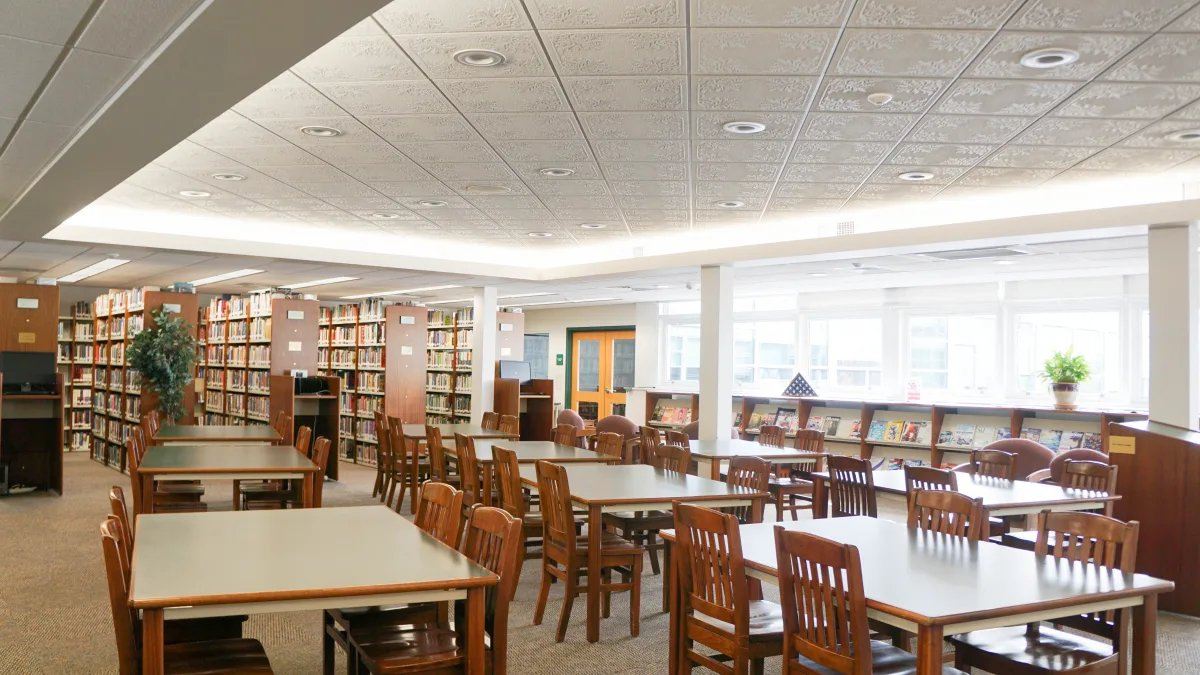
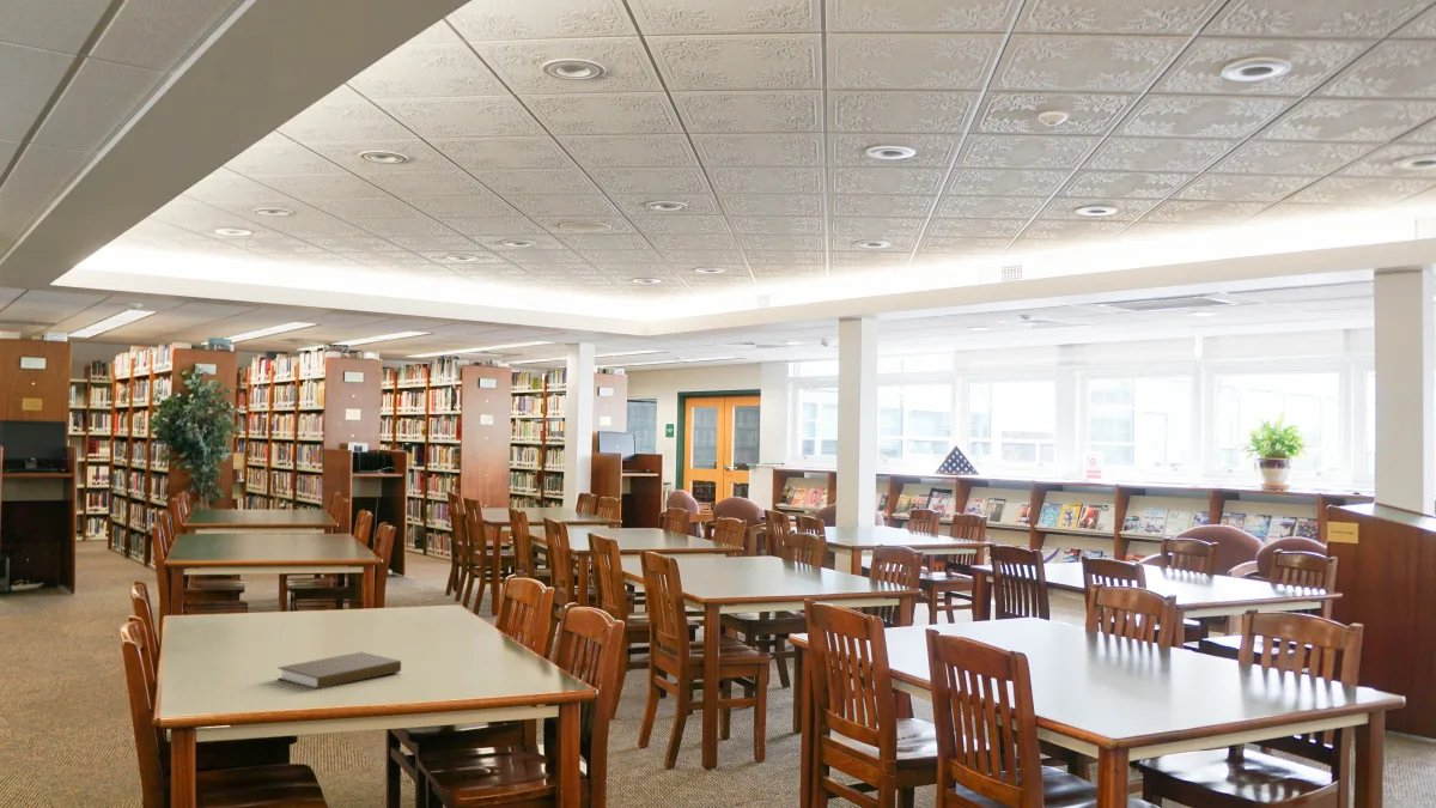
+ book [276,651,402,689]
